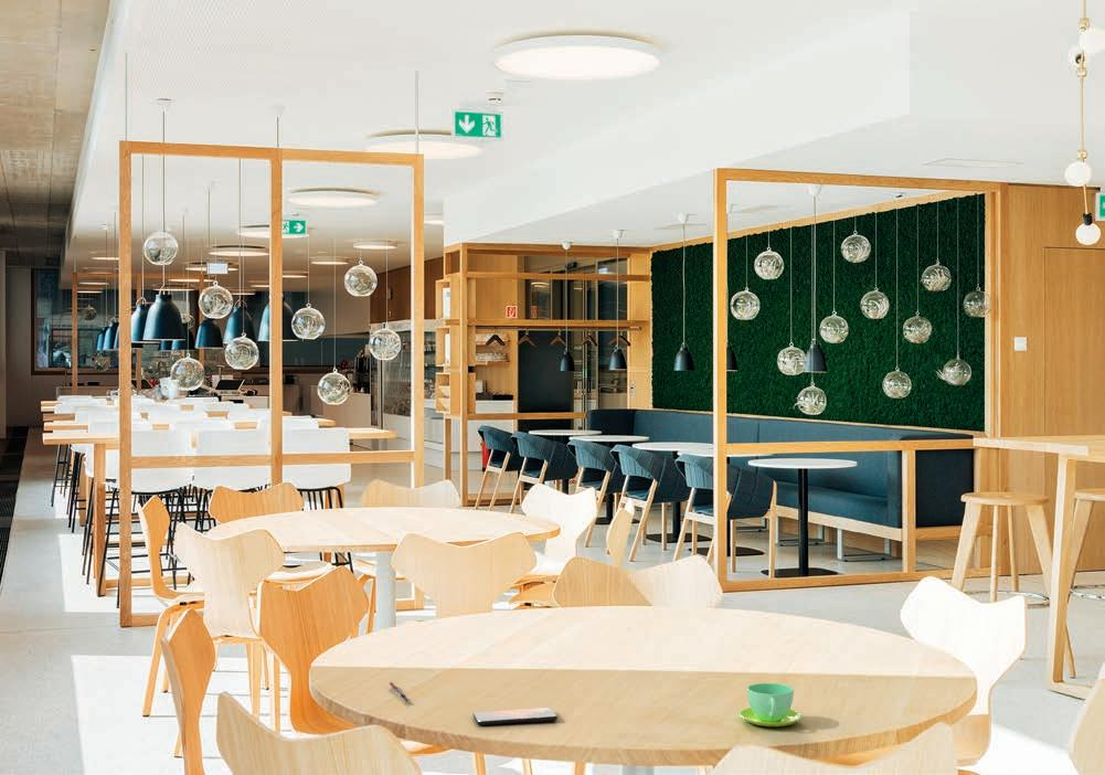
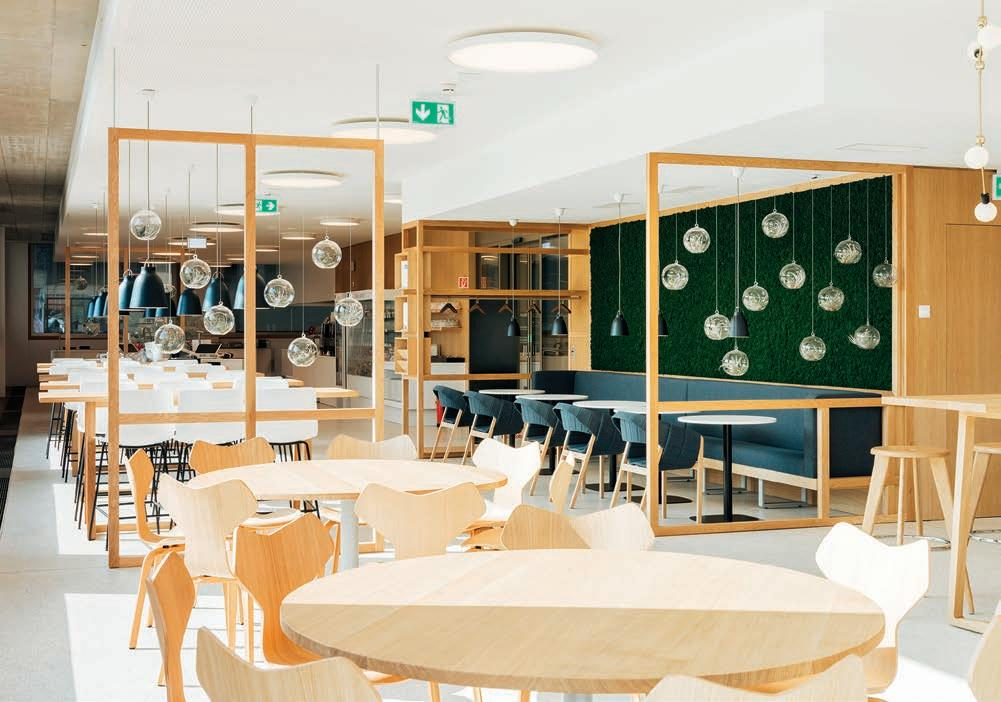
- smartphone [472,707,559,726]
- cup [739,682,803,728]
- pen [389,681,413,704]
